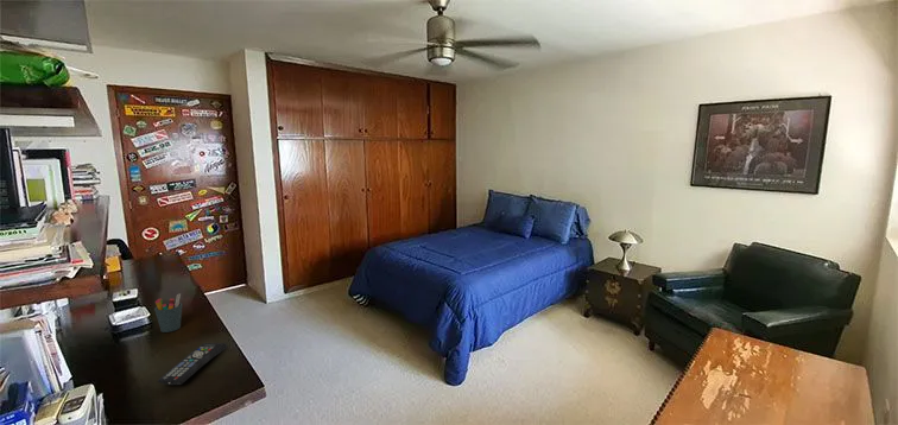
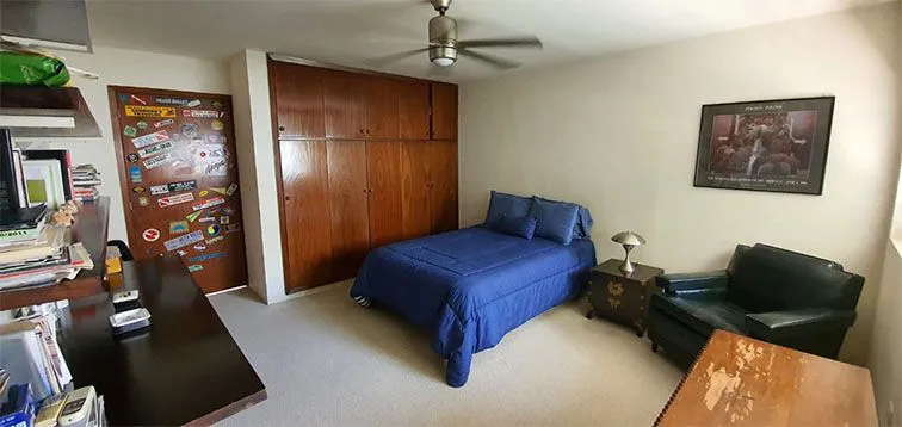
- remote control [157,342,228,386]
- pen holder [153,293,183,334]
